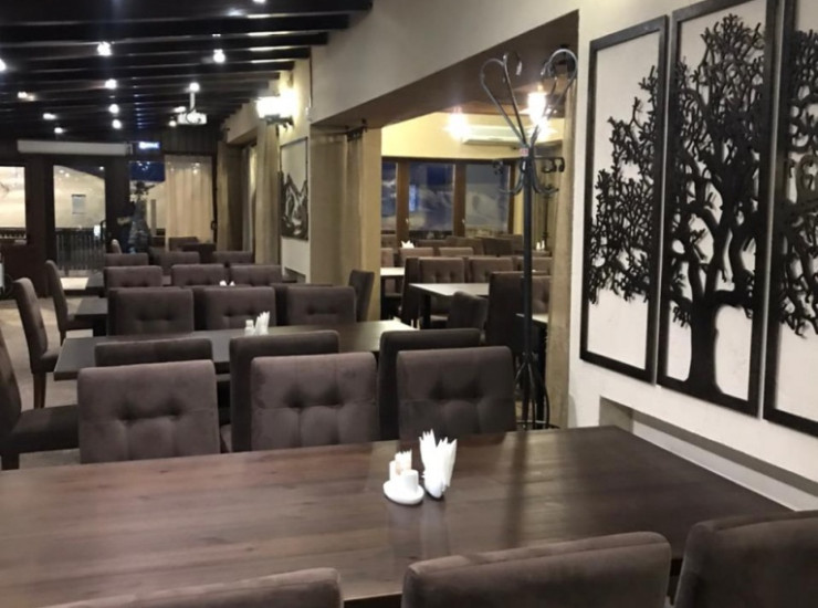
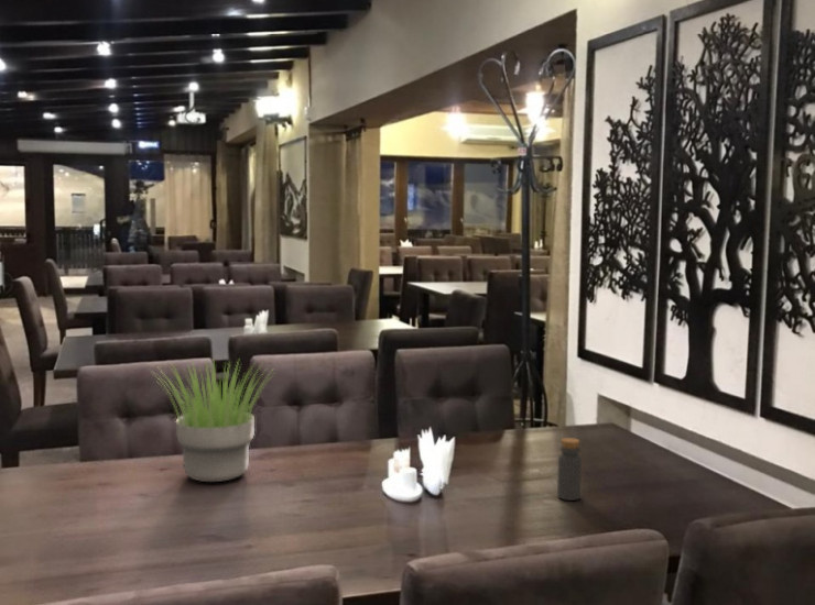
+ bottle [556,437,583,502]
+ potted plant [149,356,275,483]
